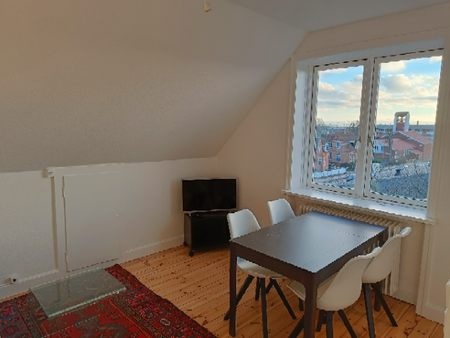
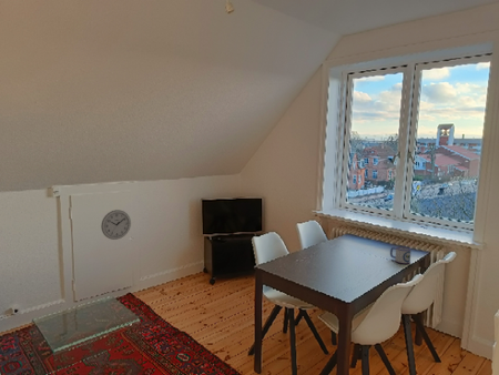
+ mug [389,245,413,265]
+ wall clock [100,209,132,241]
